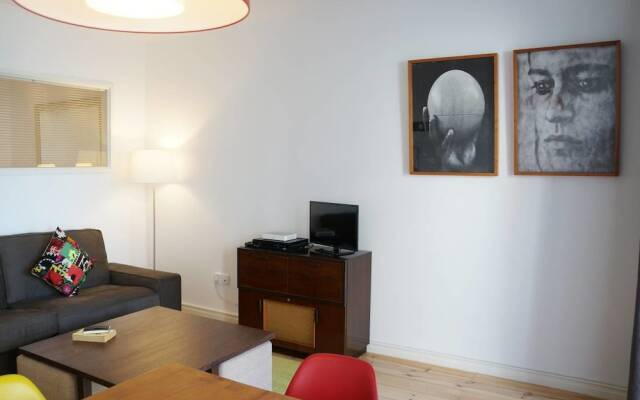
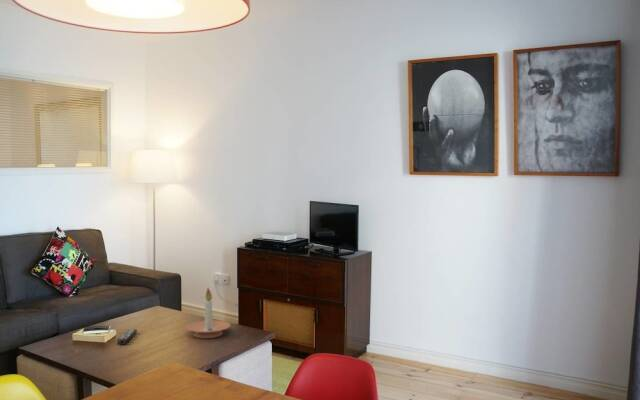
+ candle holder [185,287,231,339]
+ remote control [116,328,138,346]
